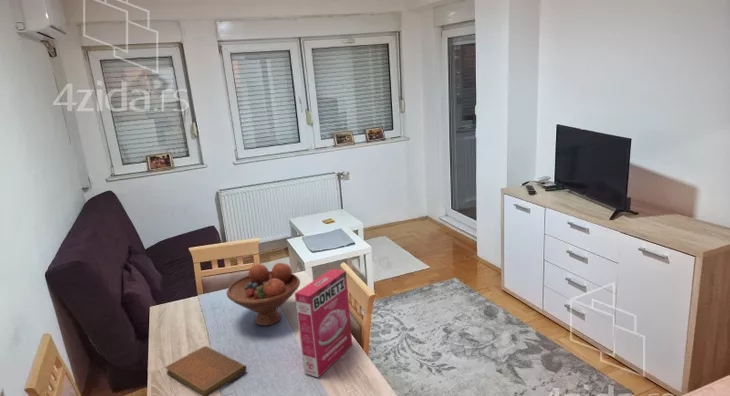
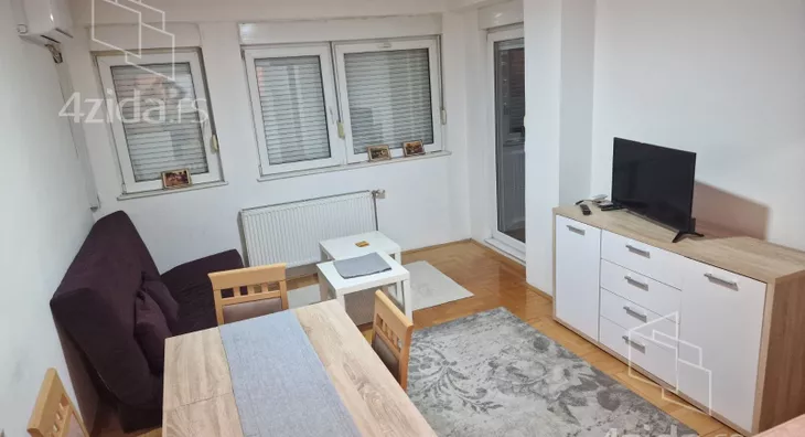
- cereal box [294,268,353,378]
- notebook [165,345,247,396]
- fruit bowl [226,262,301,327]
